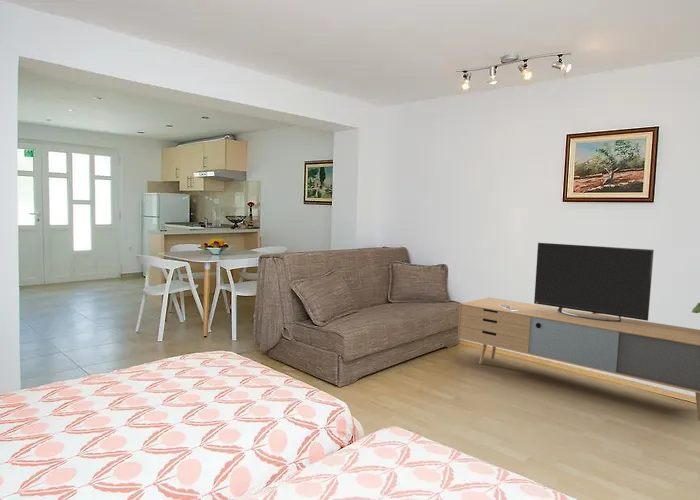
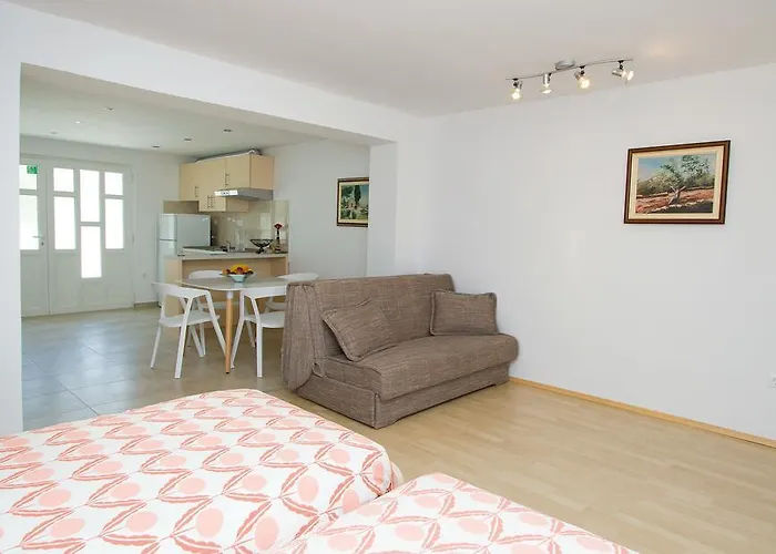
- media console [457,242,700,422]
